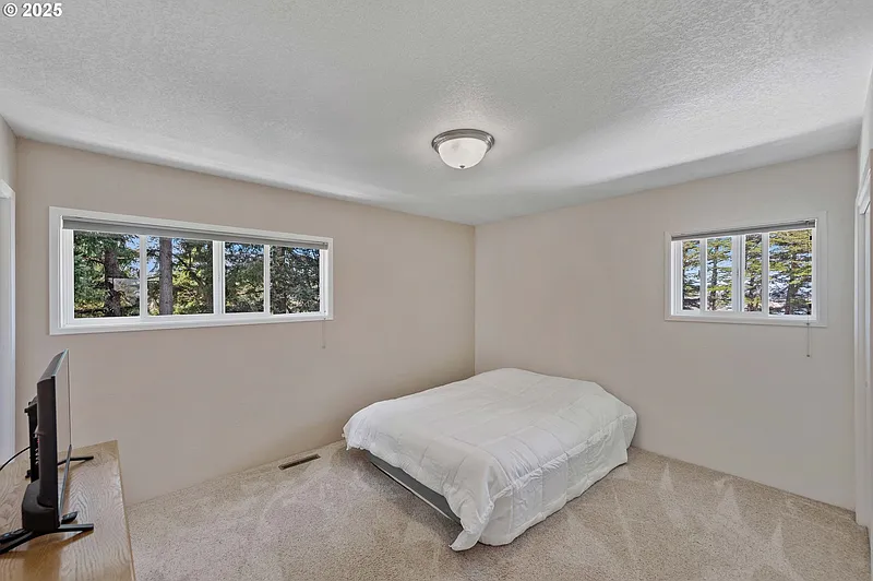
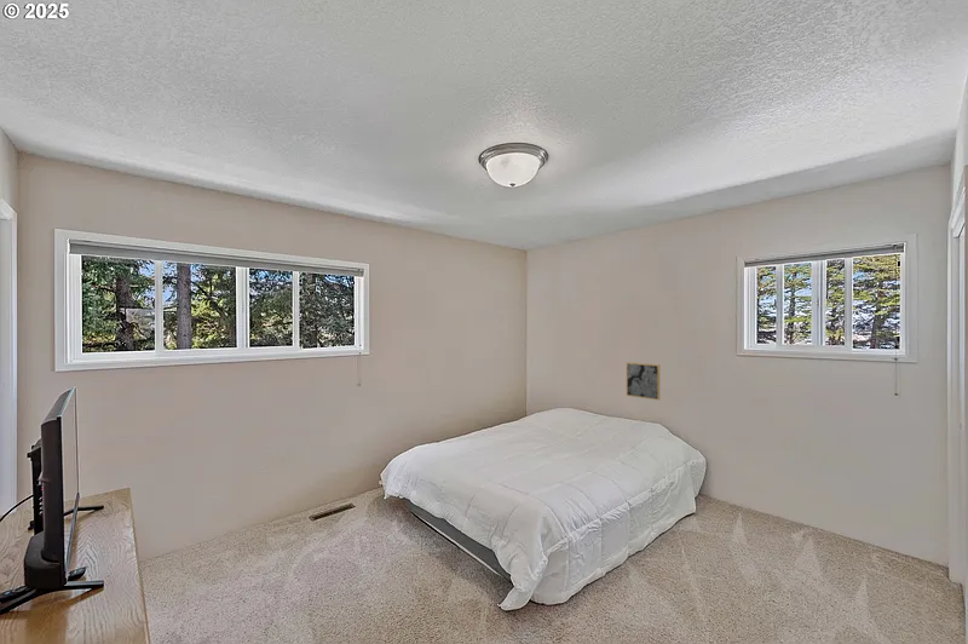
+ wall art [626,361,661,401]
